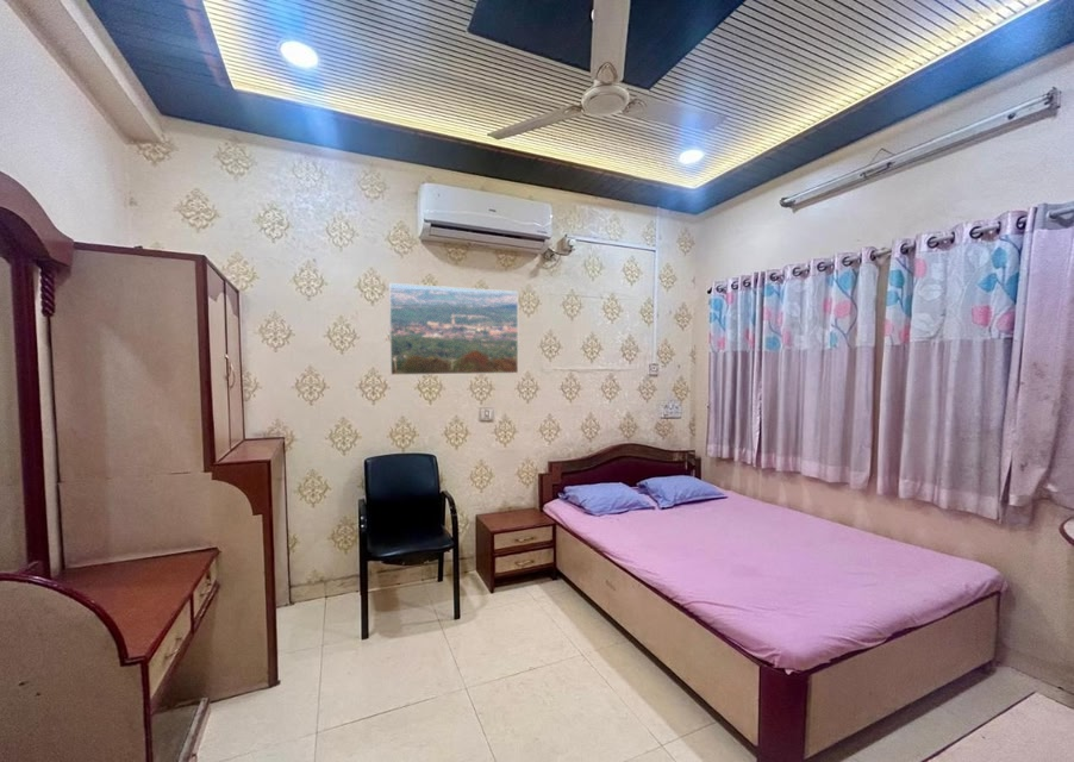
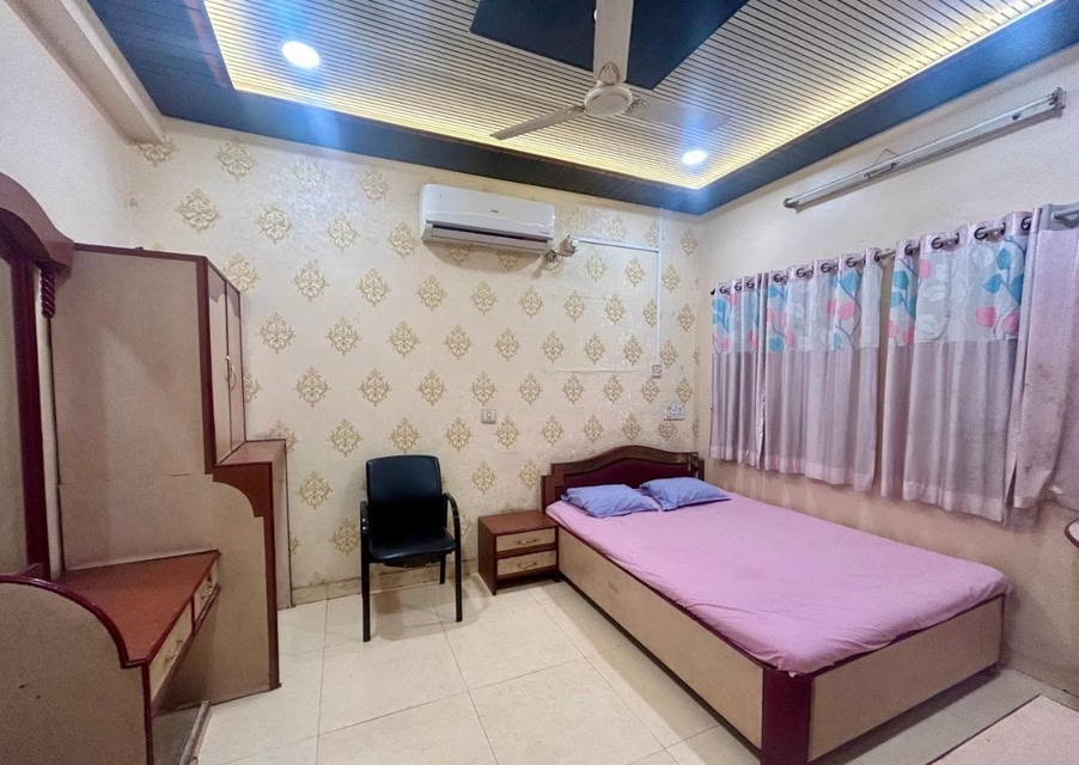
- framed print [388,282,519,376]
